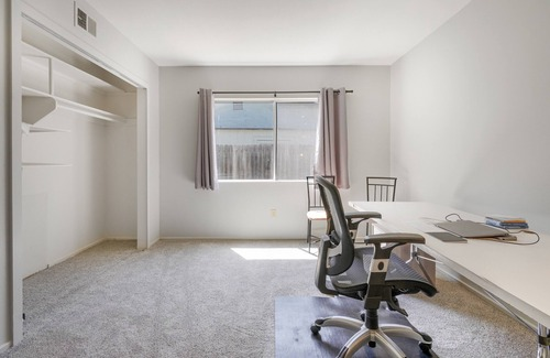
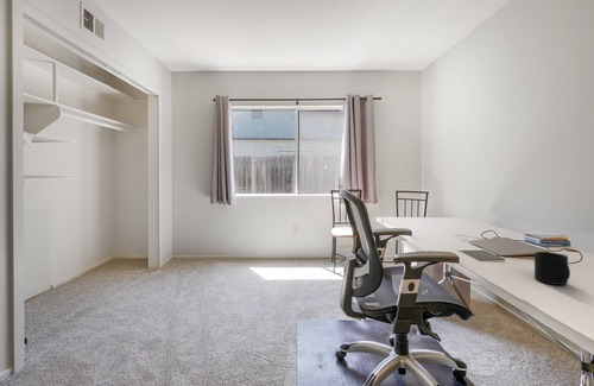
+ mug [533,251,571,286]
